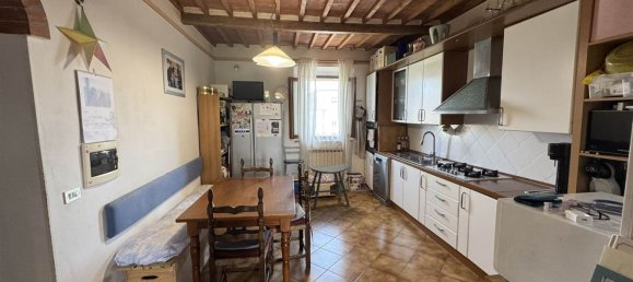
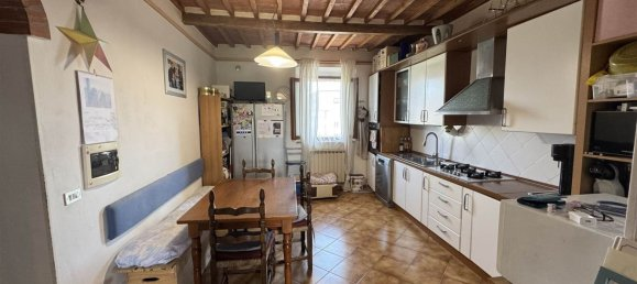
- stool [306,163,351,210]
